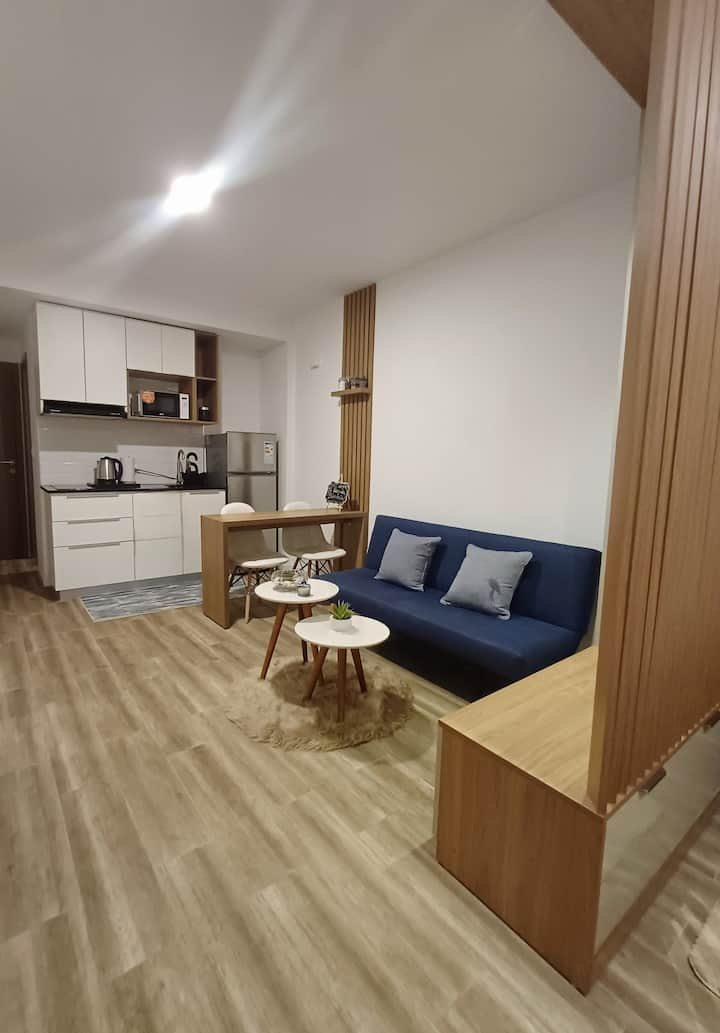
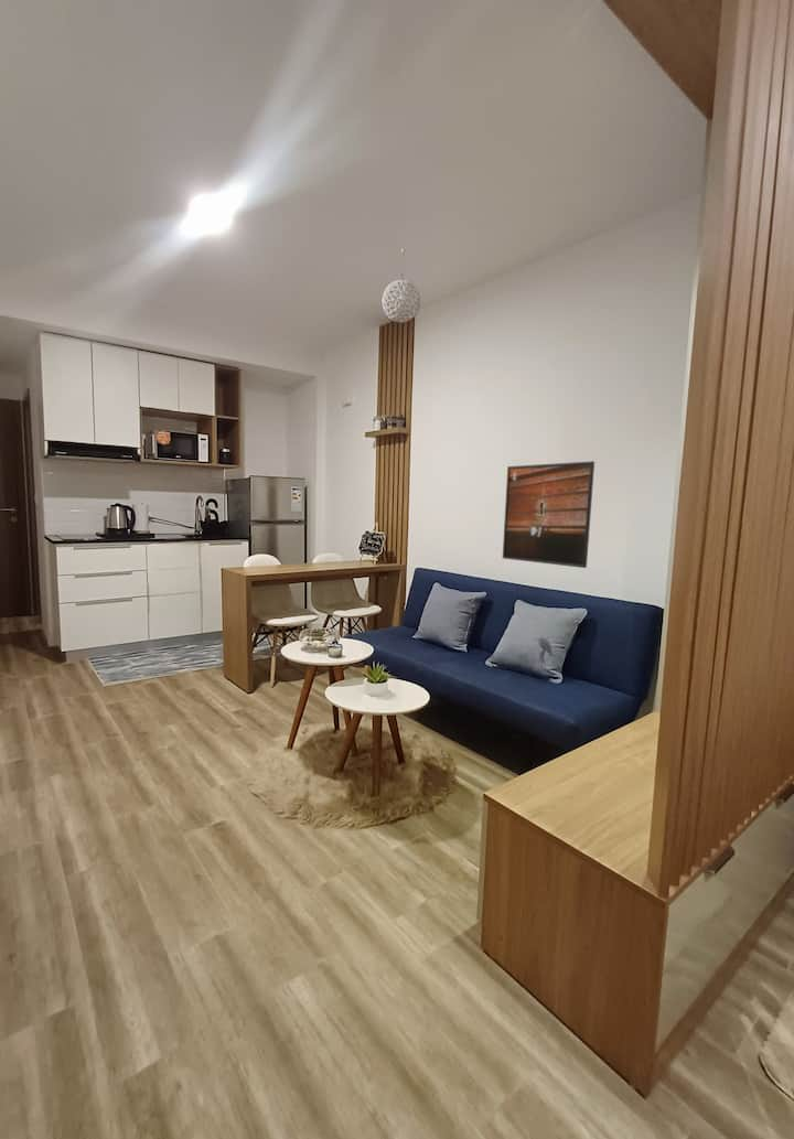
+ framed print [502,460,596,569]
+ pendant light [382,248,421,323]
